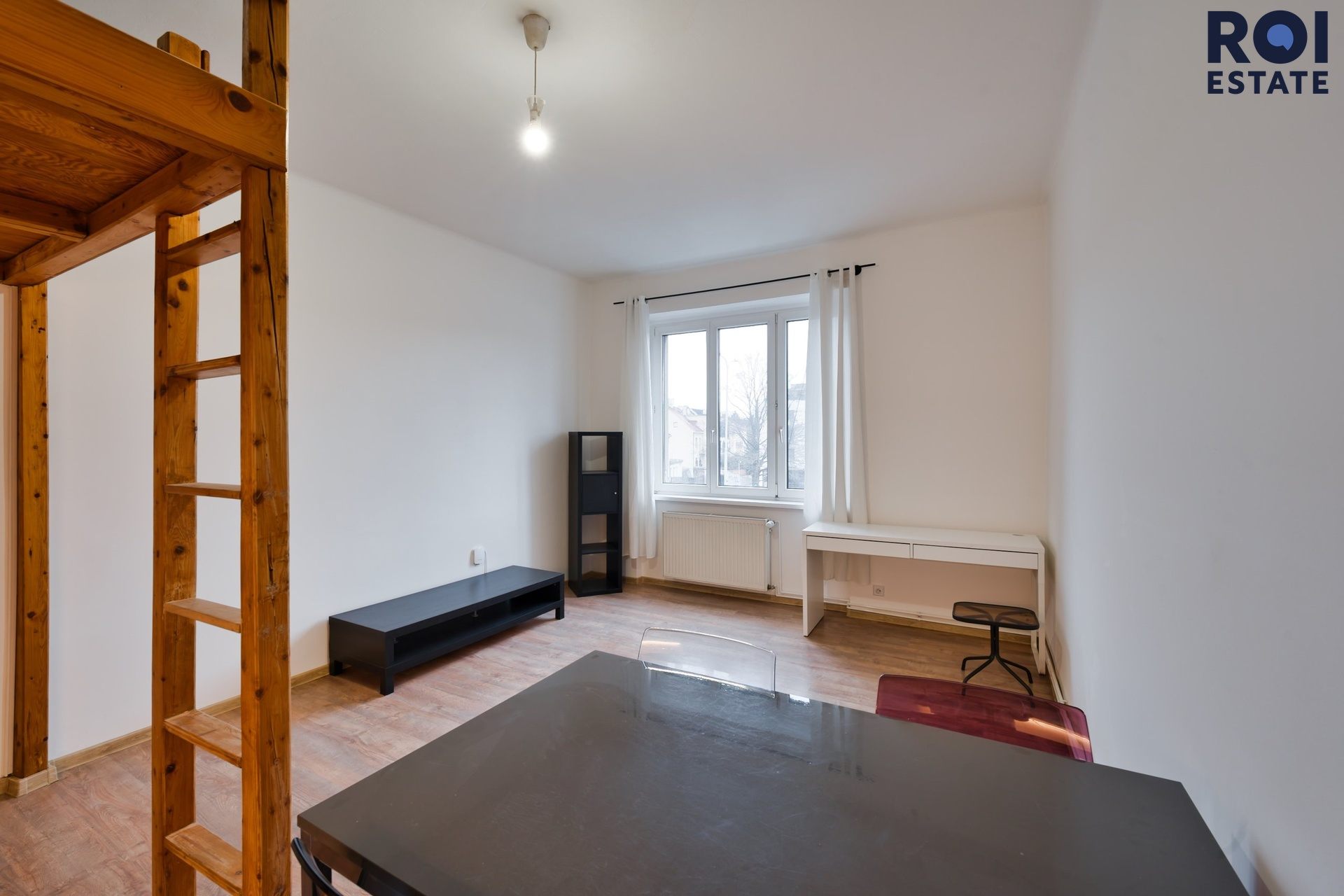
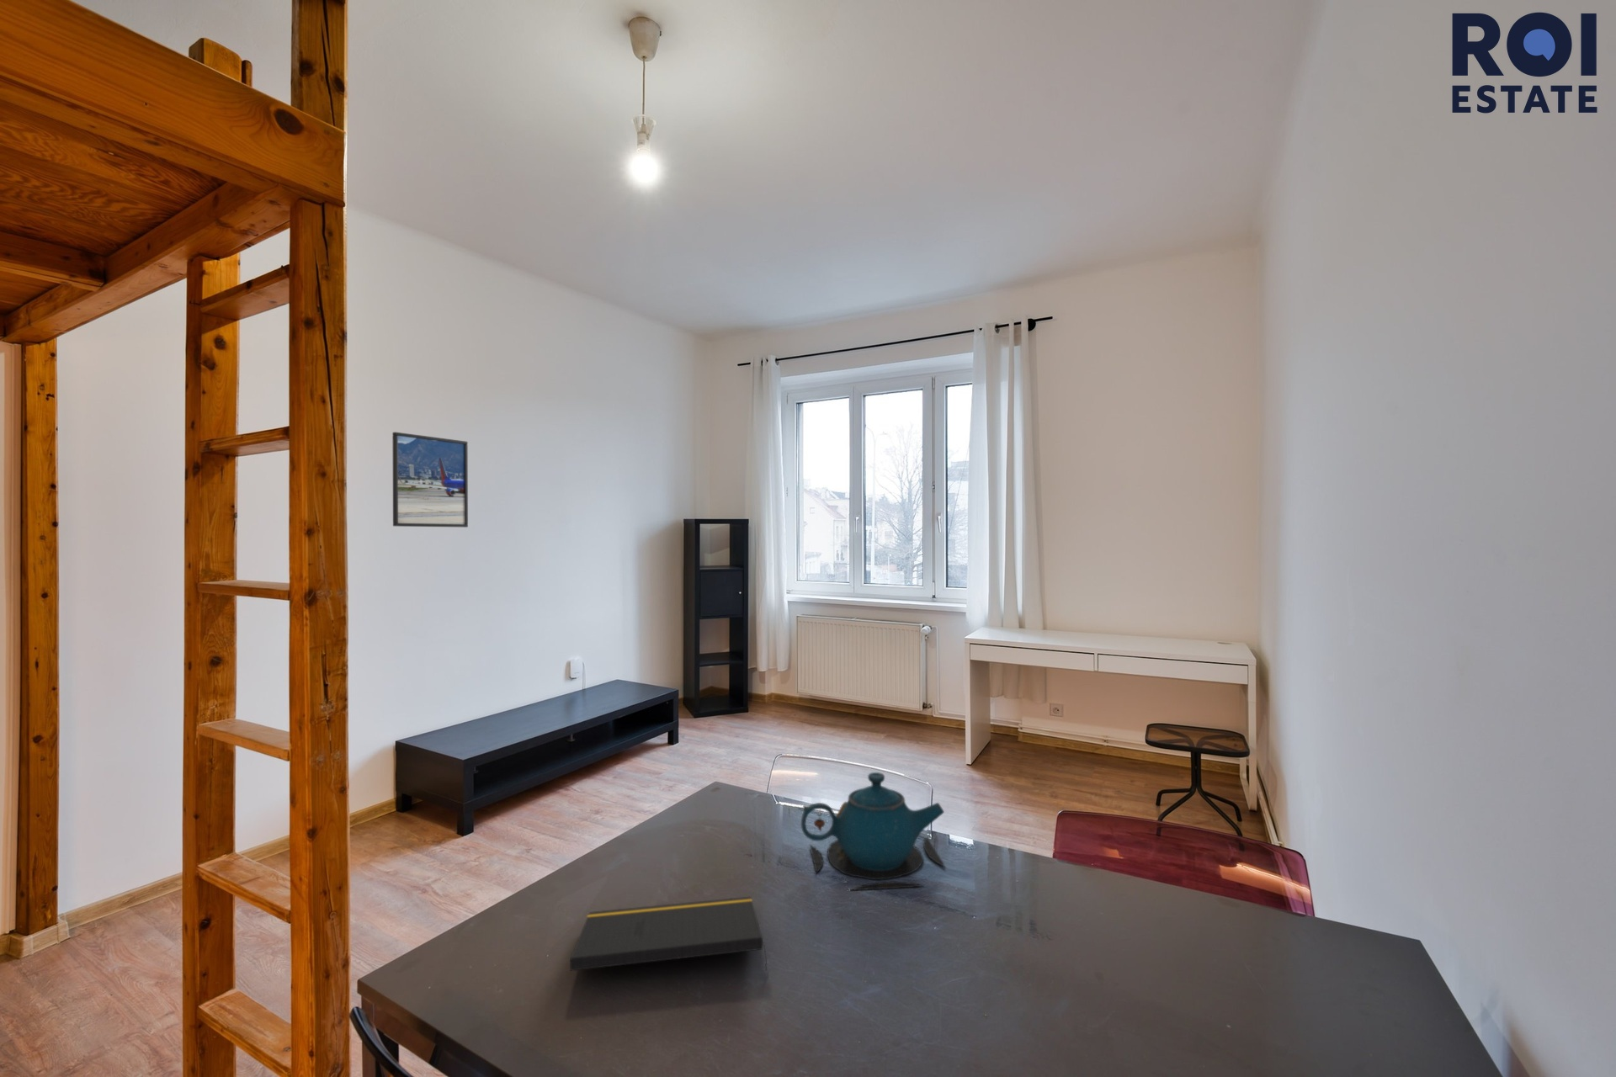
+ notepad [569,895,770,975]
+ teapot [801,772,946,891]
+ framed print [391,430,469,529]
